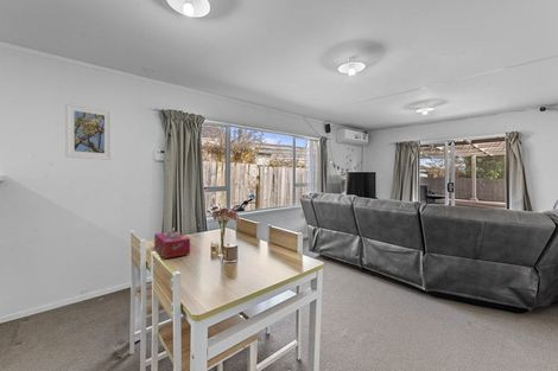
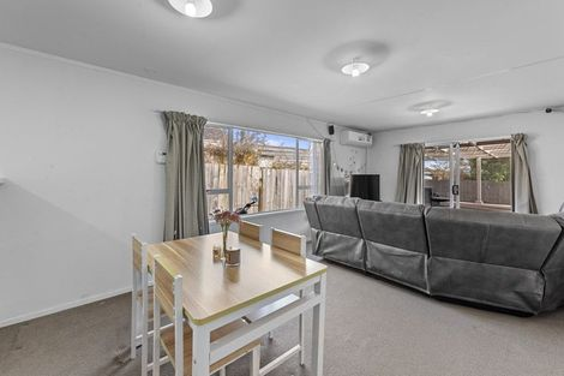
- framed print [64,102,113,161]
- tissue box [153,230,191,260]
